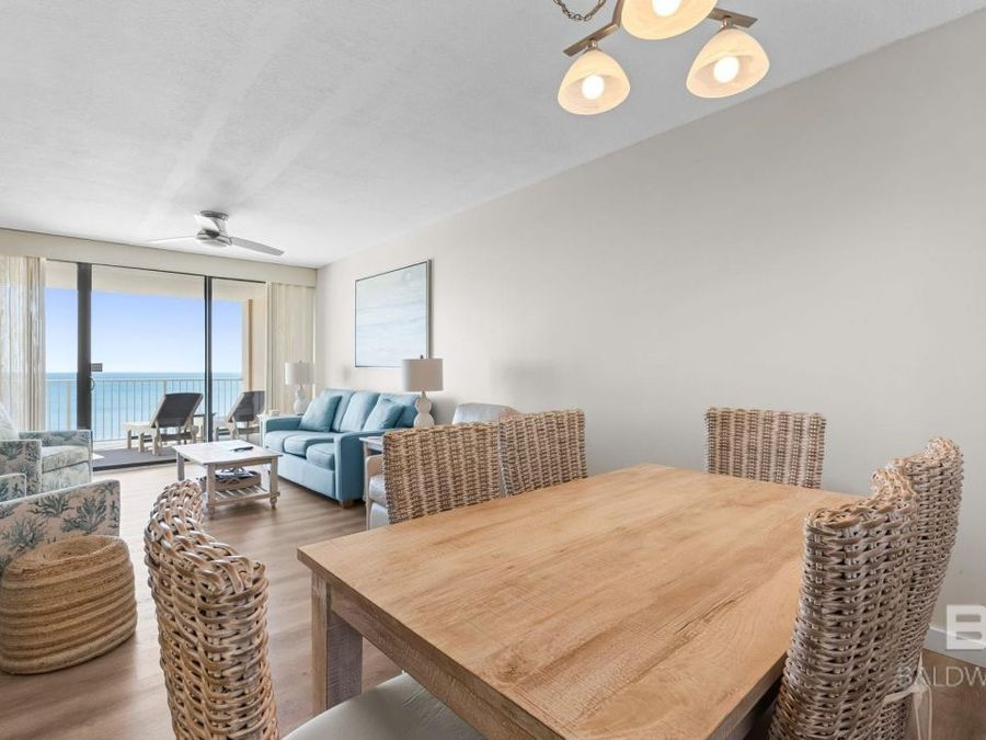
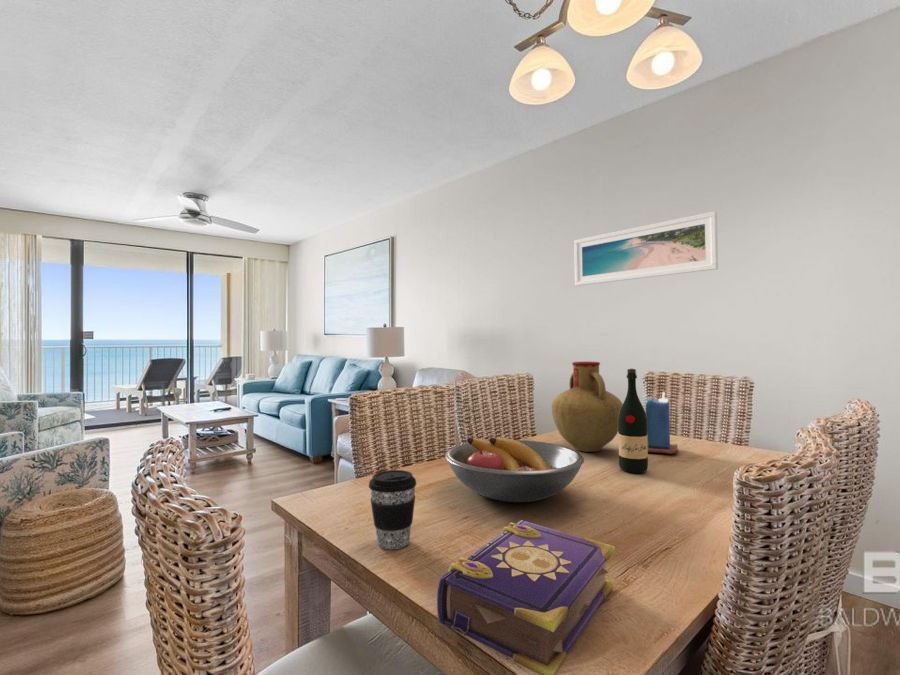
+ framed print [573,210,719,287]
+ wine bottle [618,368,649,474]
+ book [436,519,616,675]
+ candle [645,391,679,455]
+ coffee cup [368,469,417,550]
+ vase [551,361,623,453]
+ fruit bowl [444,437,585,503]
